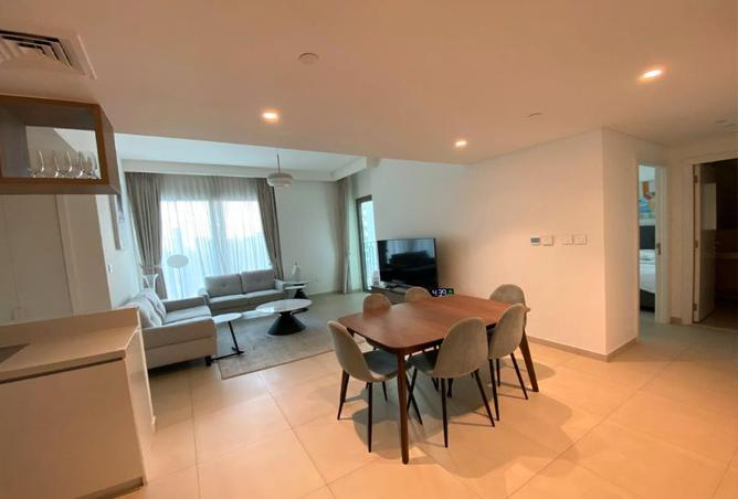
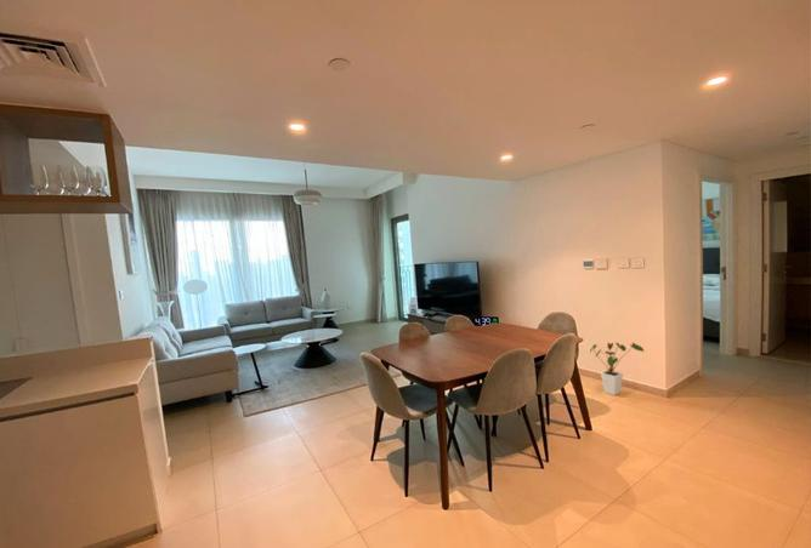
+ house plant [589,341,645,396]
